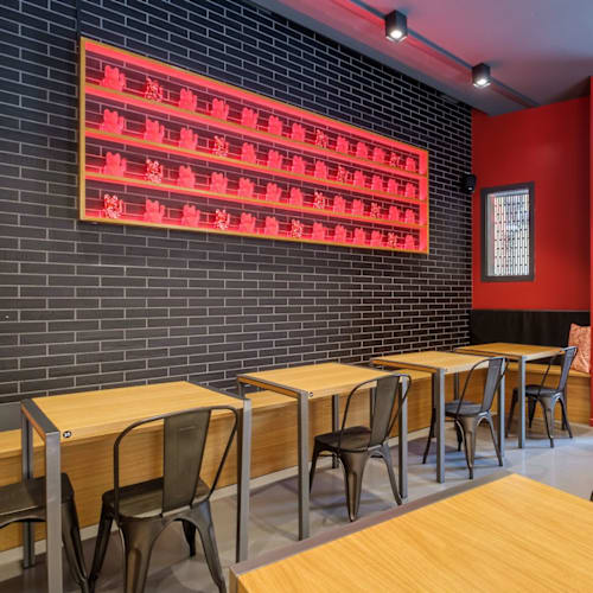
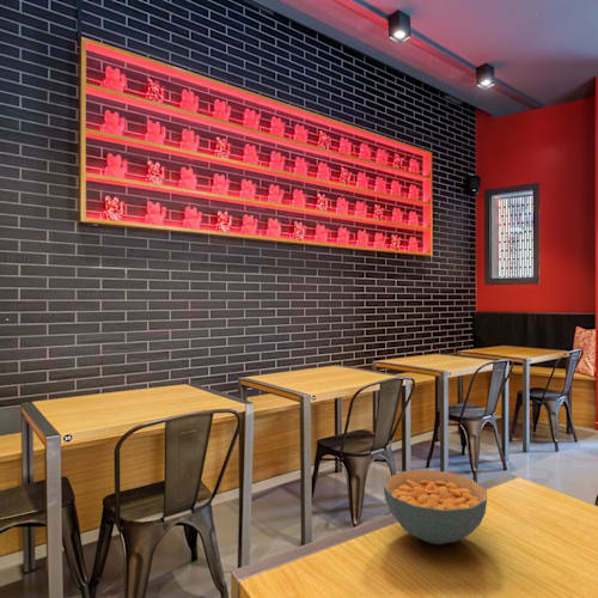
+ cereal bowl [383,469,488,545]
